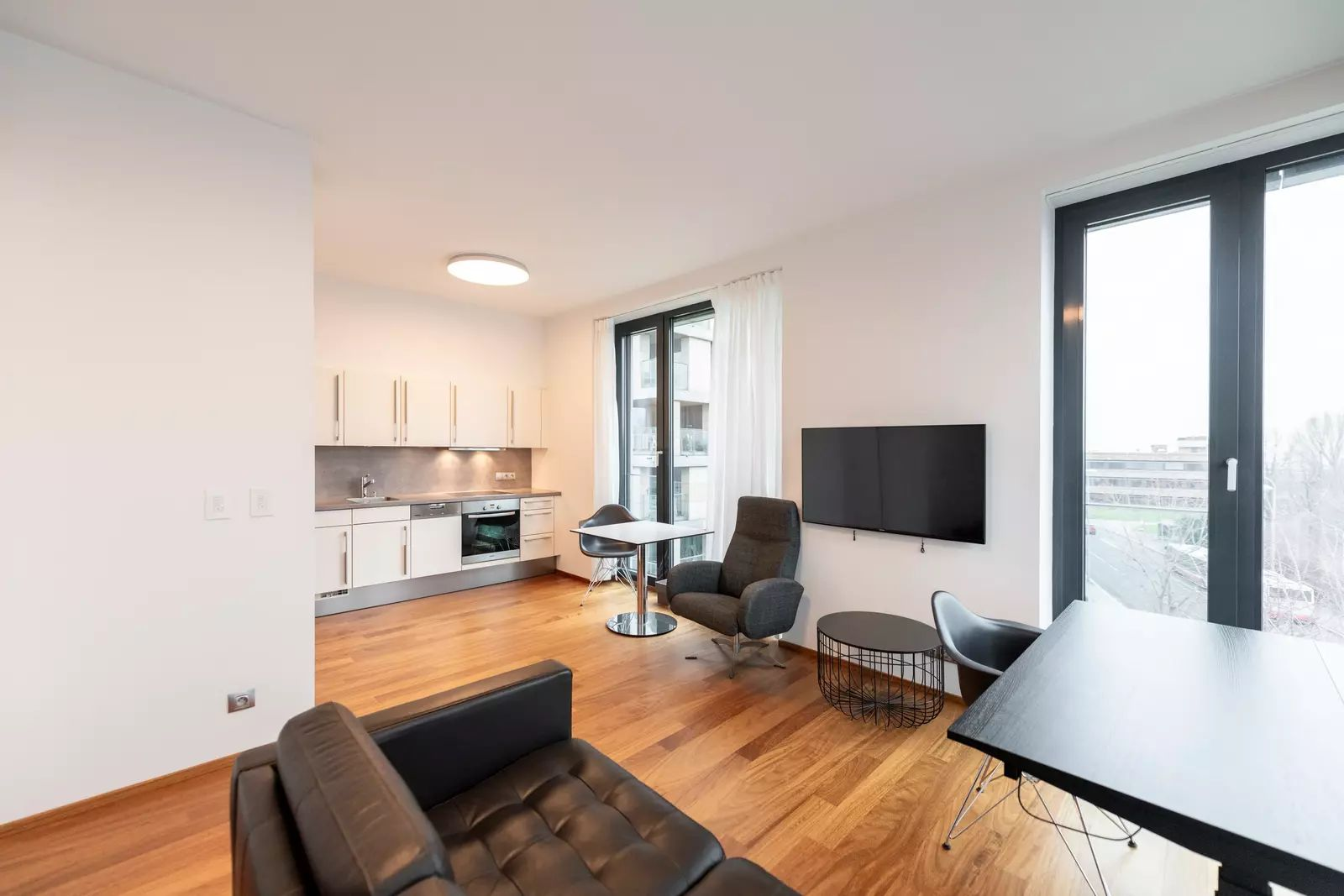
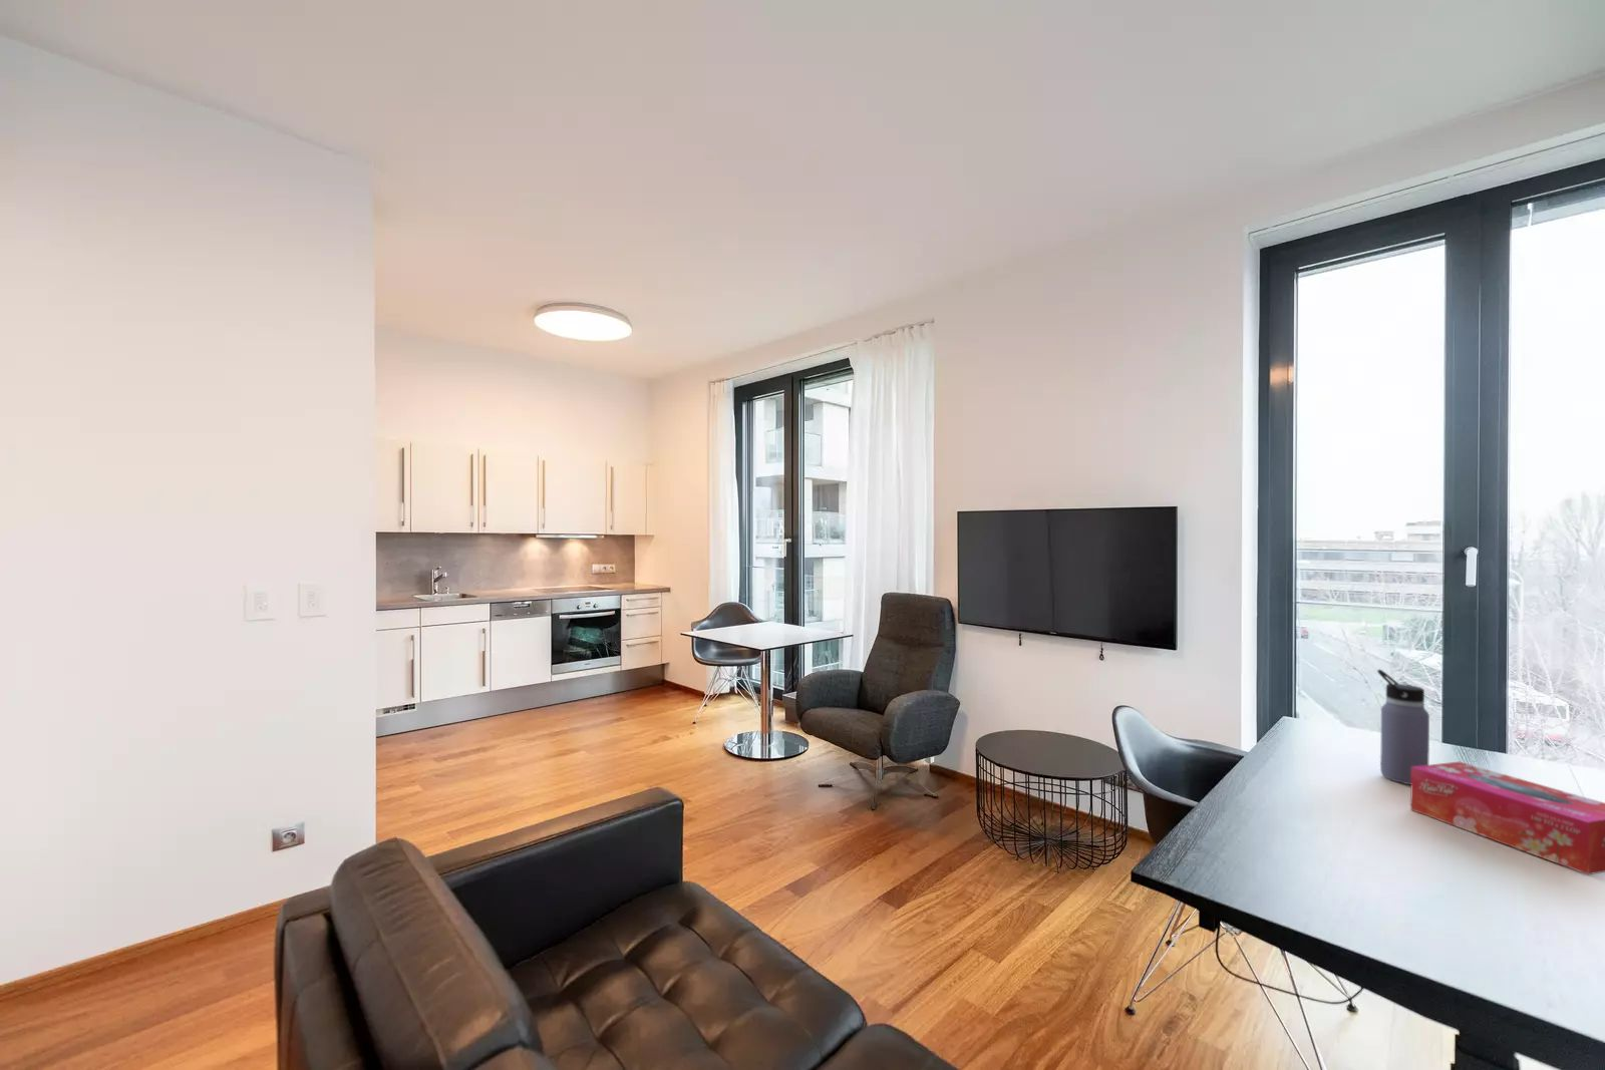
+ tissue box [1409,761,1605,875]
+ water bottle [1376,668,1431,786]
